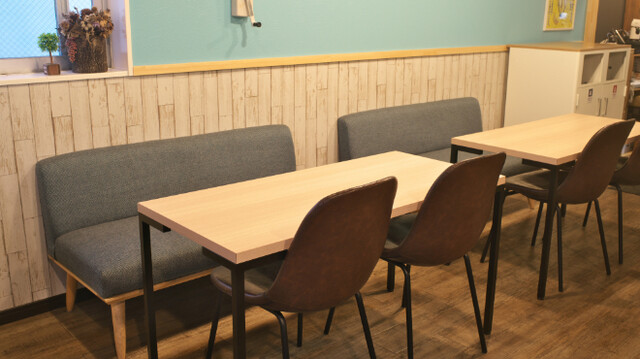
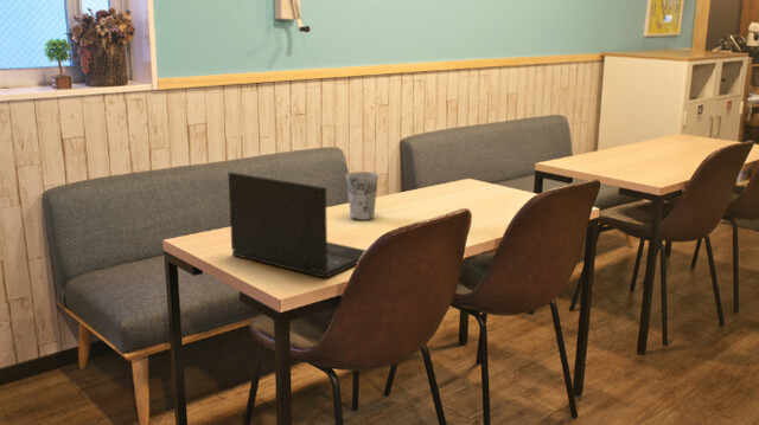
+ laptop [227,172,368,279]
+ cup [345,170,380,221]
